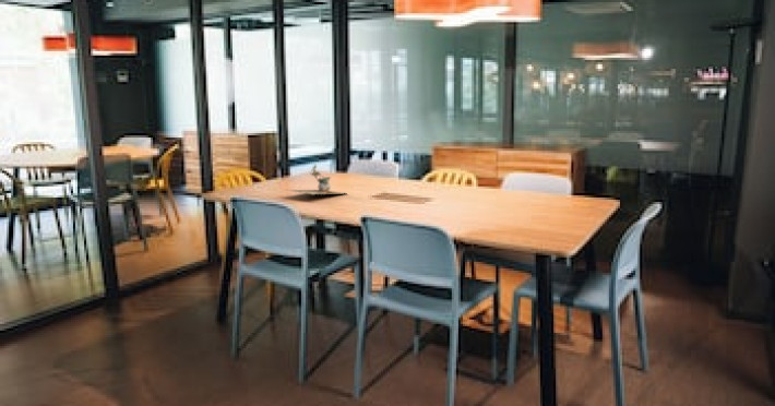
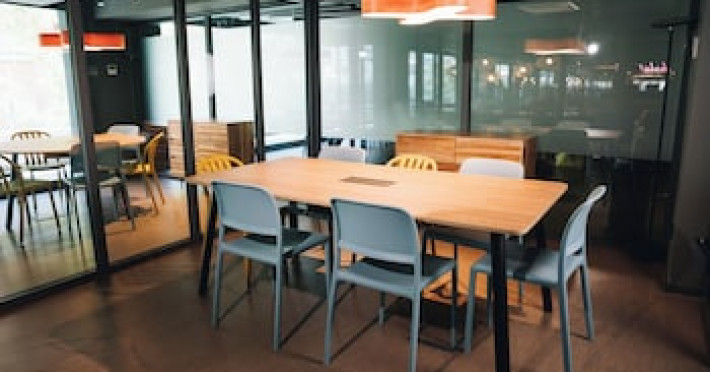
- succulent plant [287,164,346,195]
